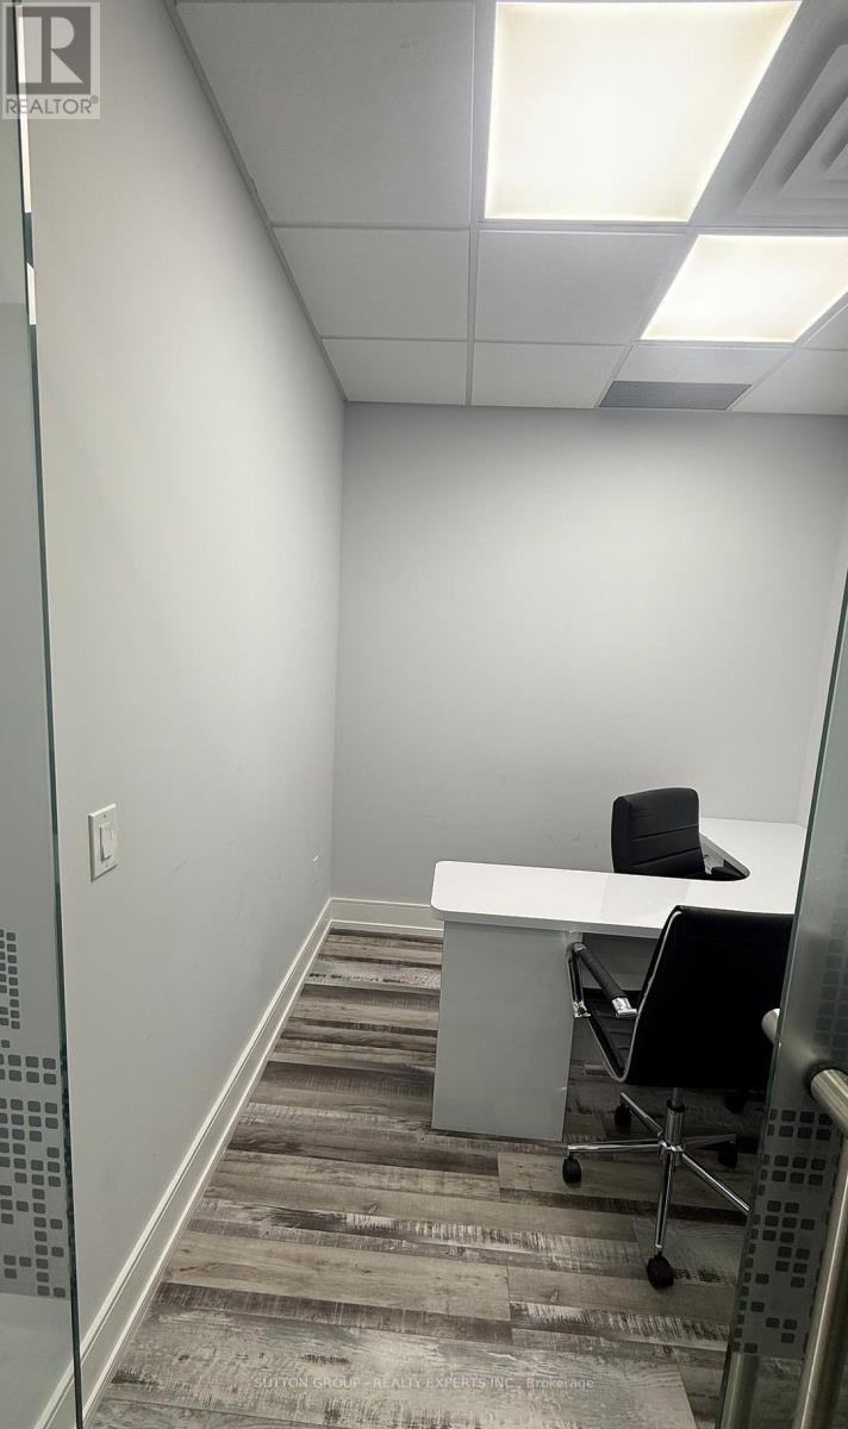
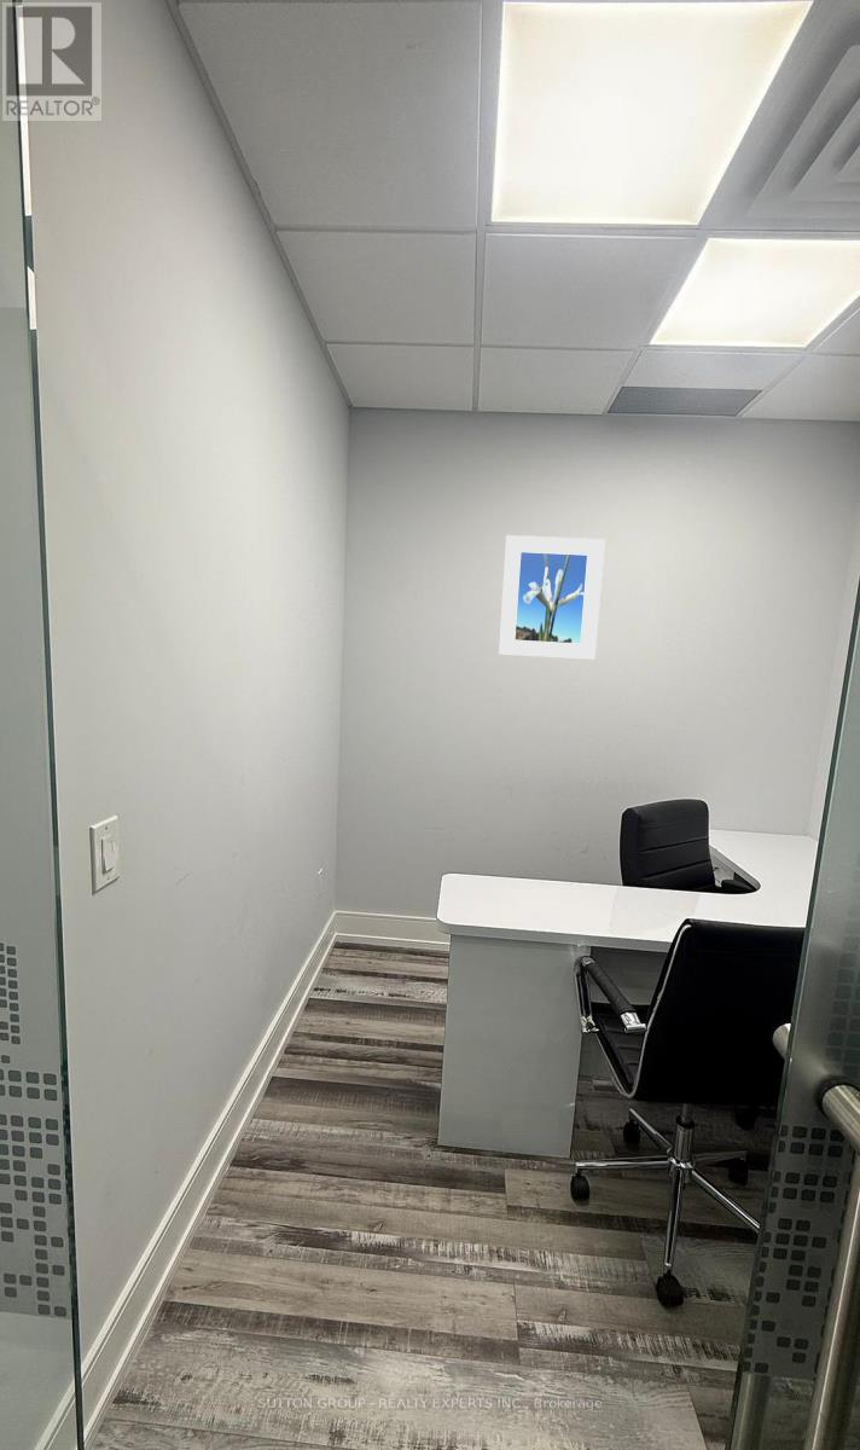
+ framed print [498,534,606,661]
